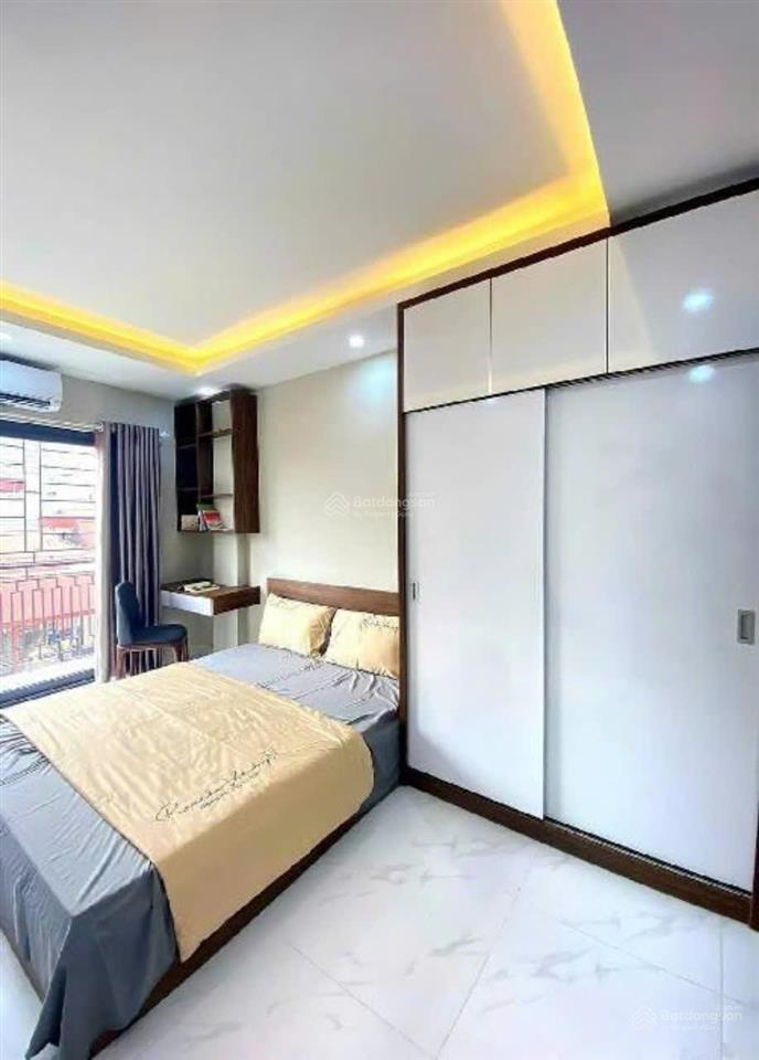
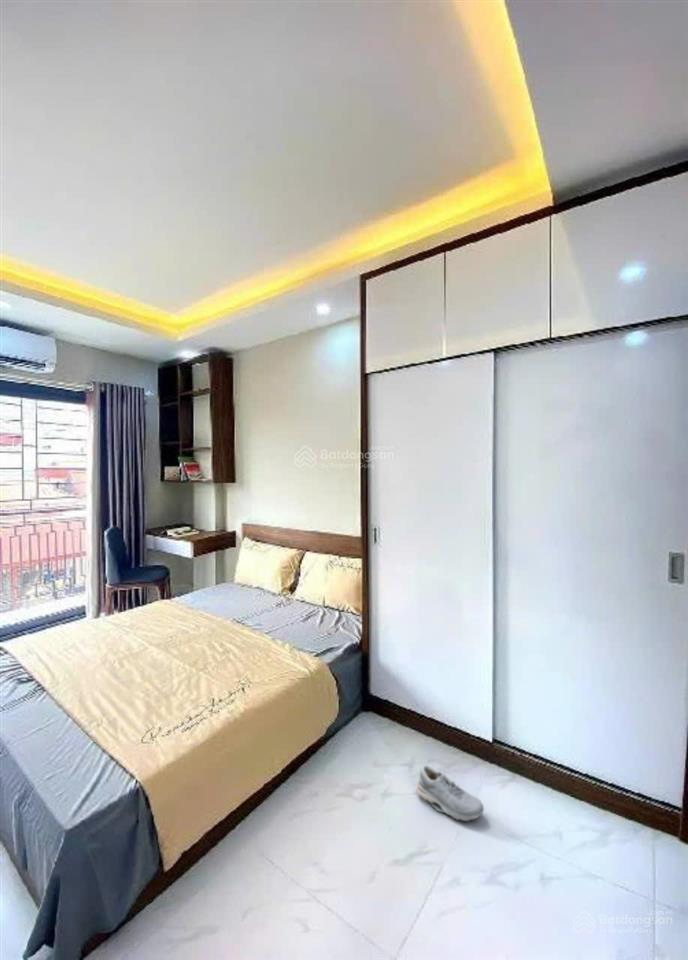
+ shoe [416,764,485,822]
